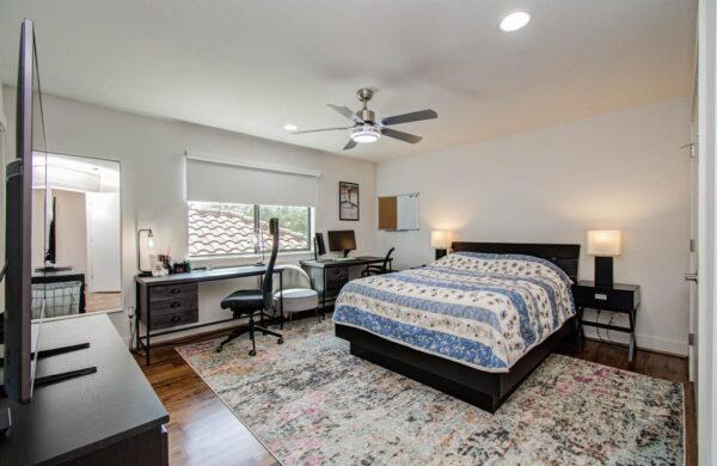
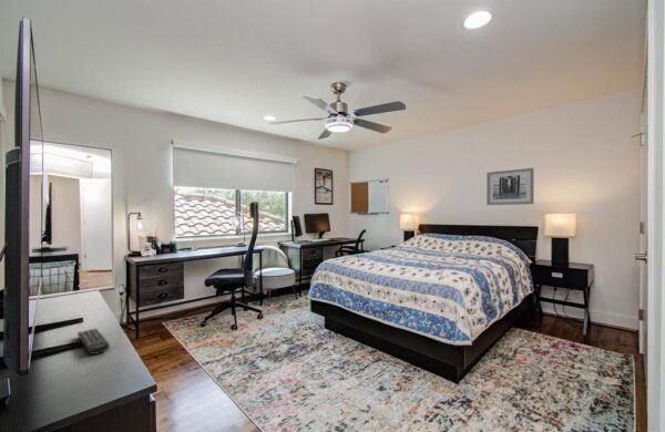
+ wall art [485,167,535,206]
+ remote control [76,328,111,356]
